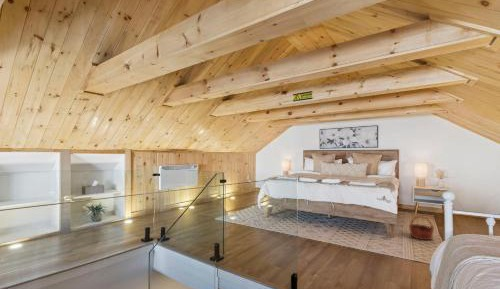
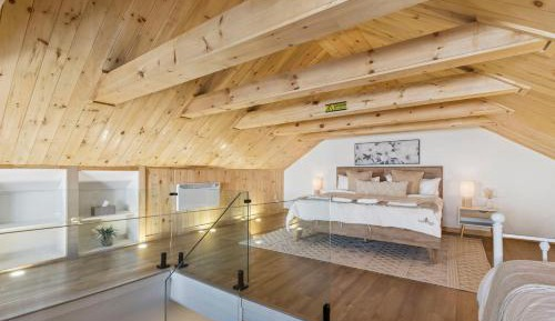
- basket [408,215,435,241]
